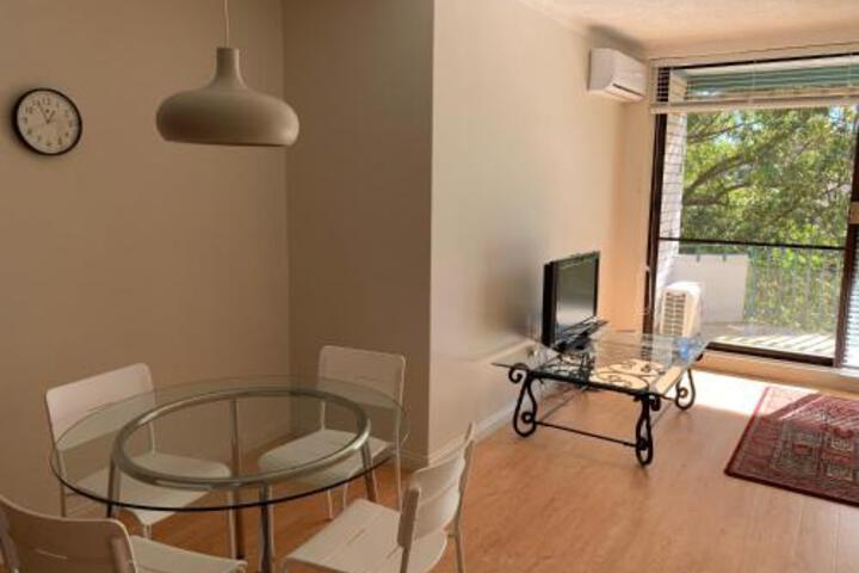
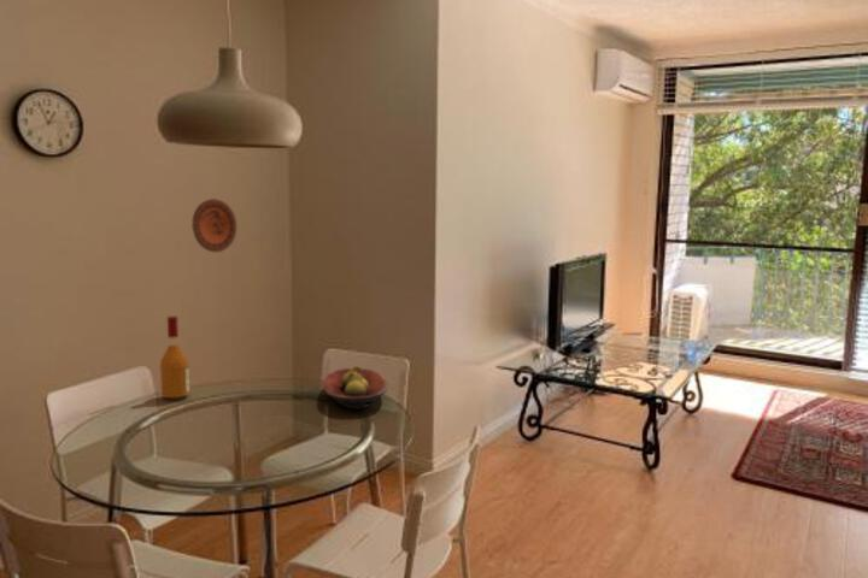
+ wine bottle [159,314,190,399]
+ decorative plate [190,197,237,253]
+ fruit bowl [322,365,389,411]
